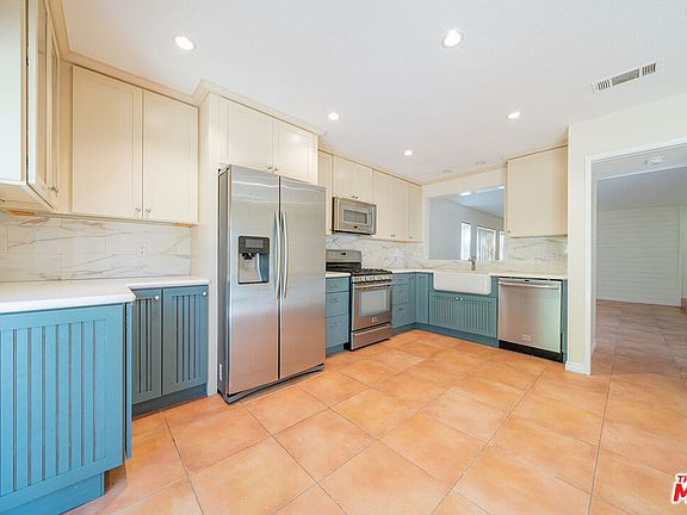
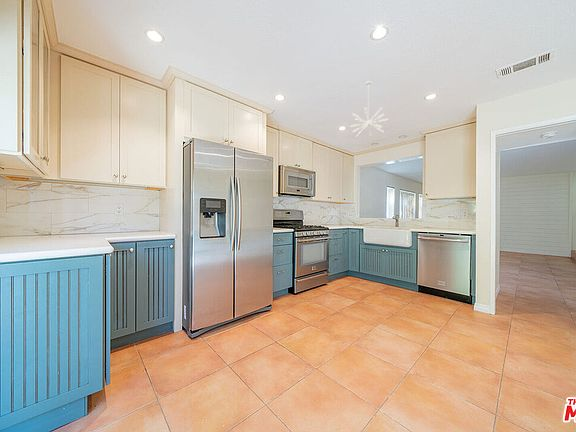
+ chandelier [349,80,389,138]
